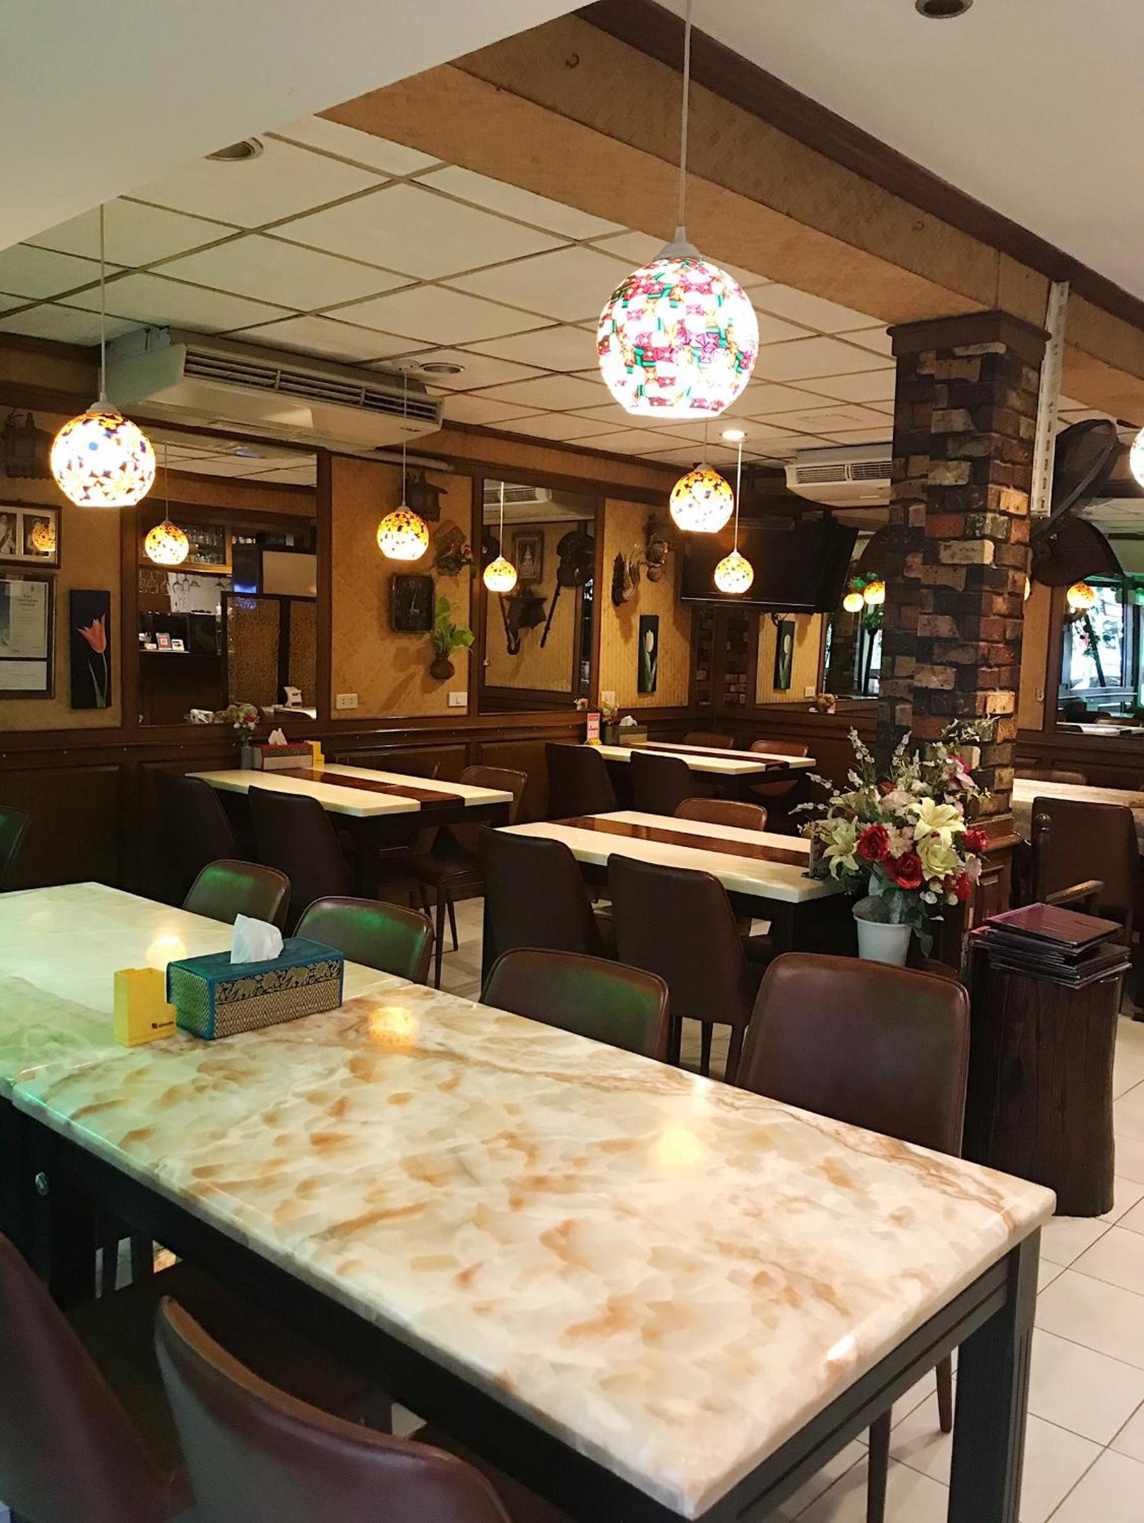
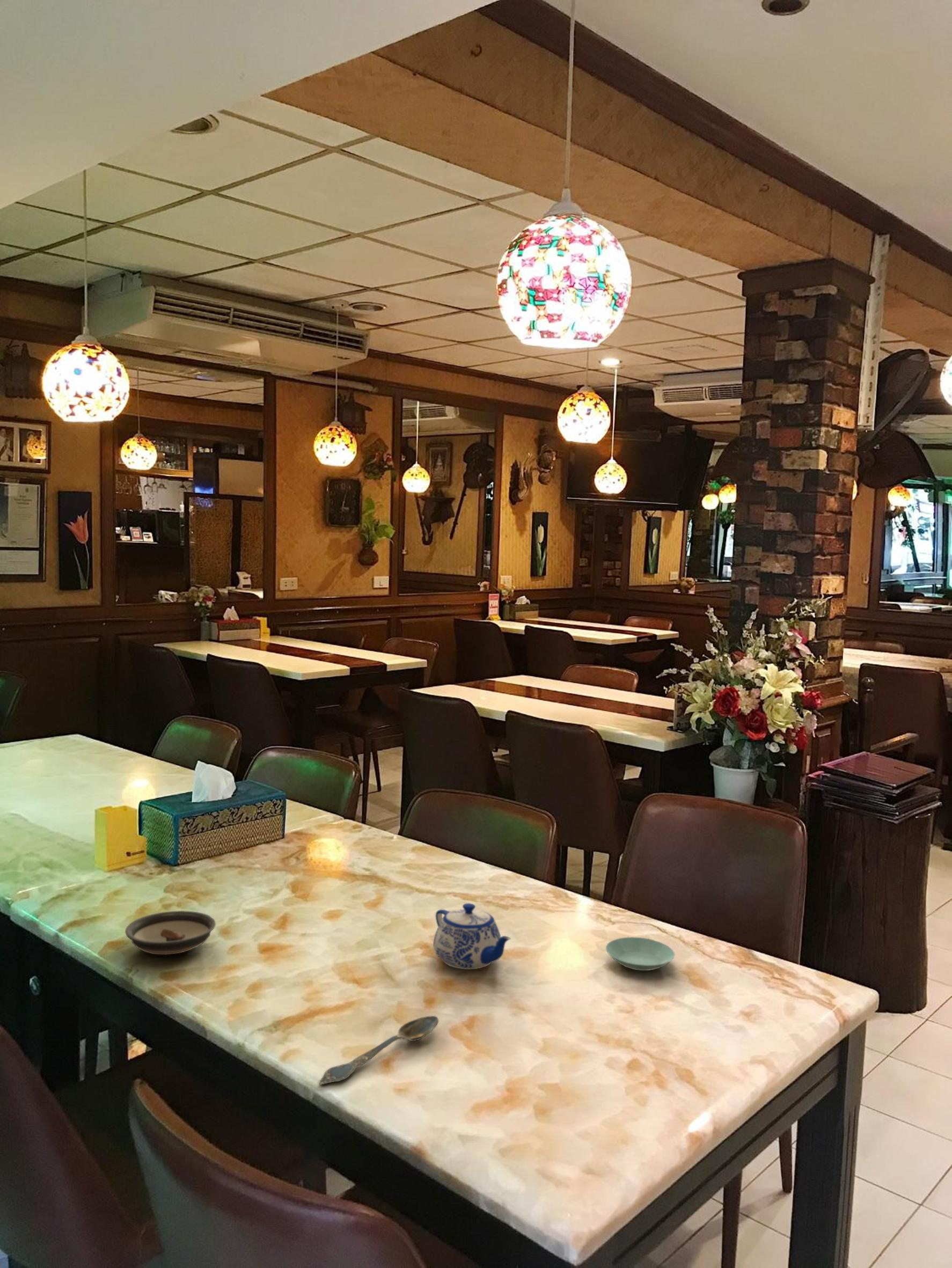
+ saucer [125,910,216,955]
+ saucer [605,936,675,971]
+ teapot [433,903,511,970]
+ spoon [319,1015,439,1085]
